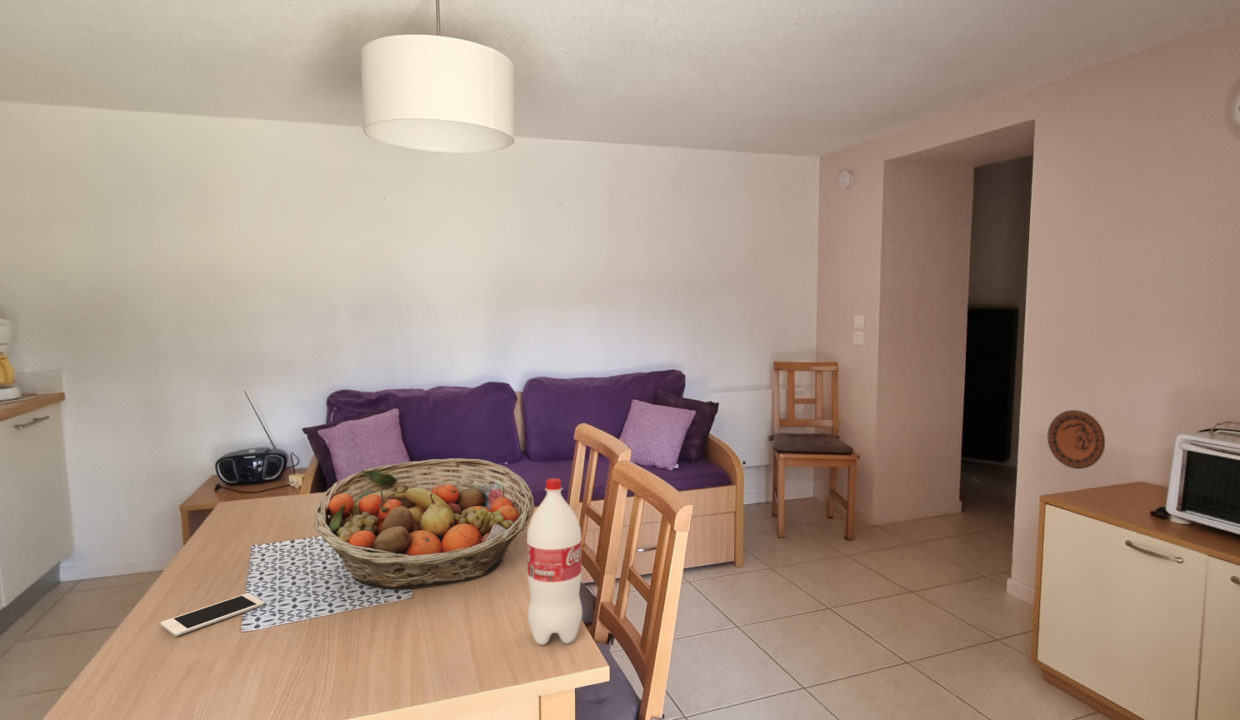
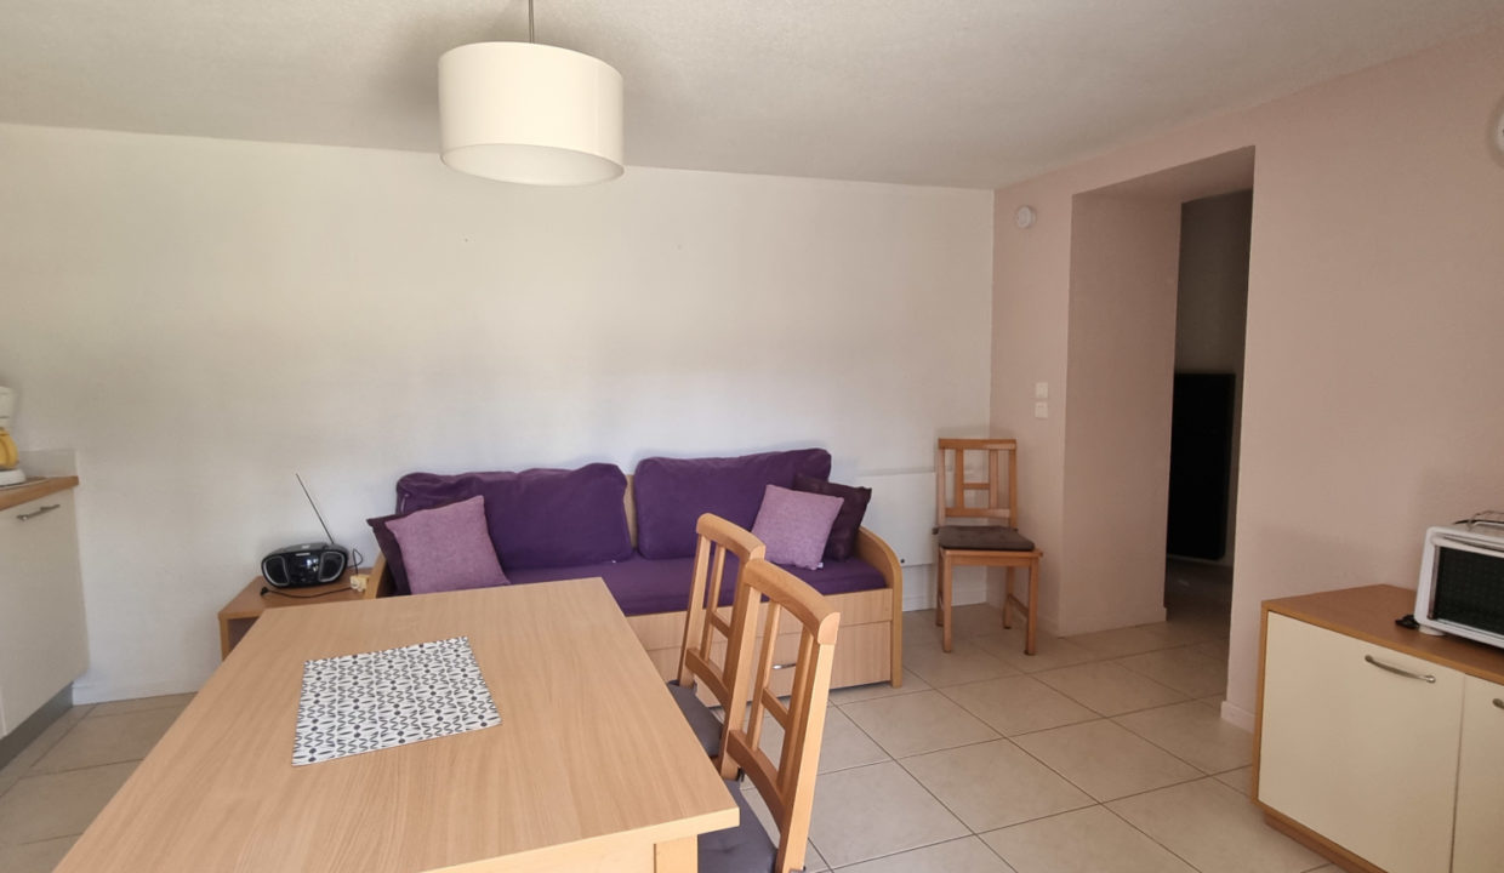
- decorative plate [1047,409,1106,470]
- bottle [526,477,583,646]
- cell phone [160,592,265,637]
- fruit basket [313,457,535,590]
